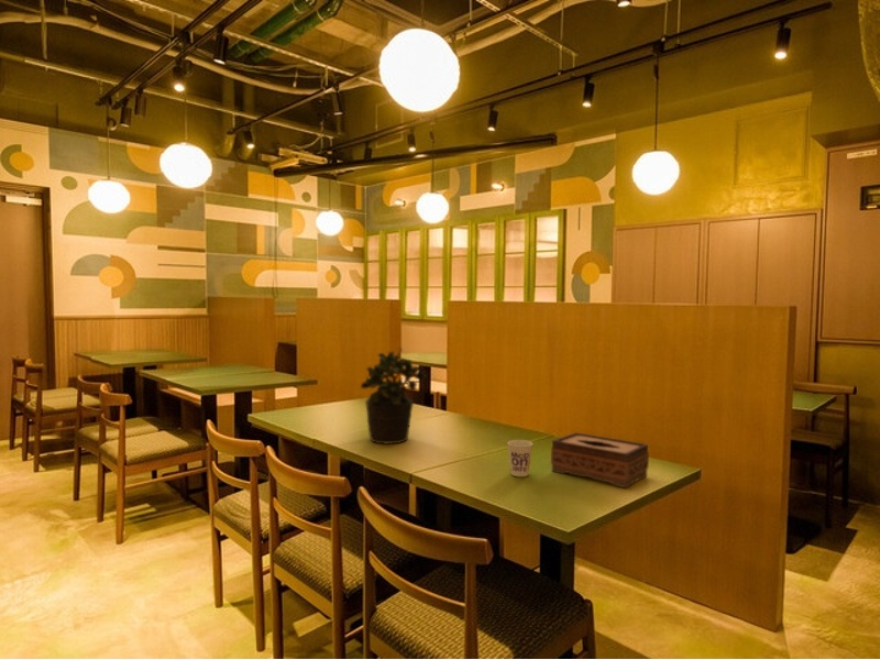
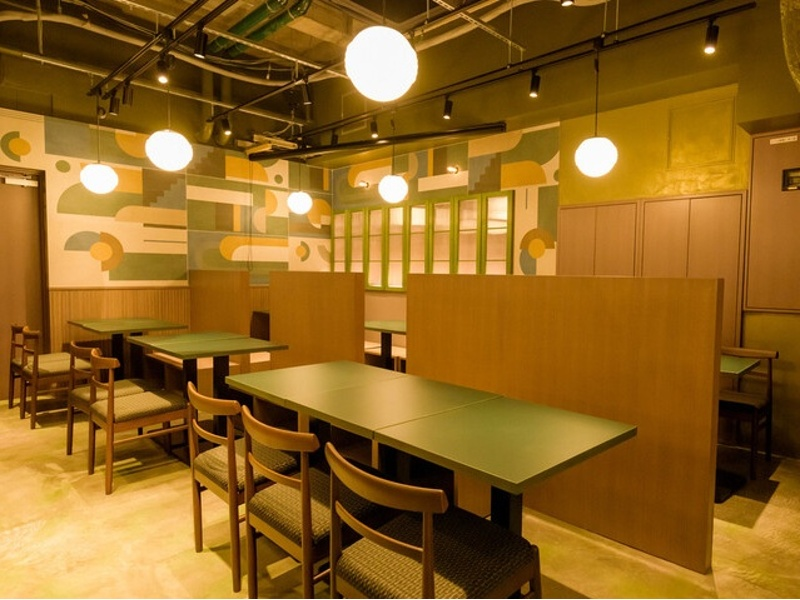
- cup [506,439,534,477]
- potted plant [360,348,429,444]
- tissue box [550,431,650,490]
